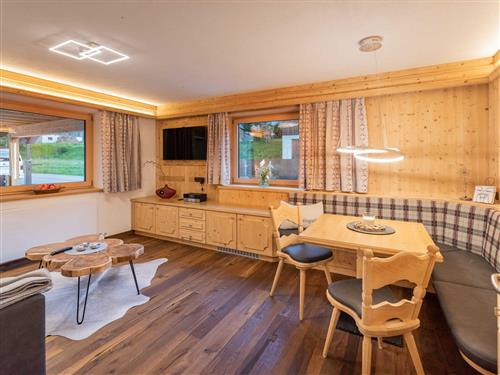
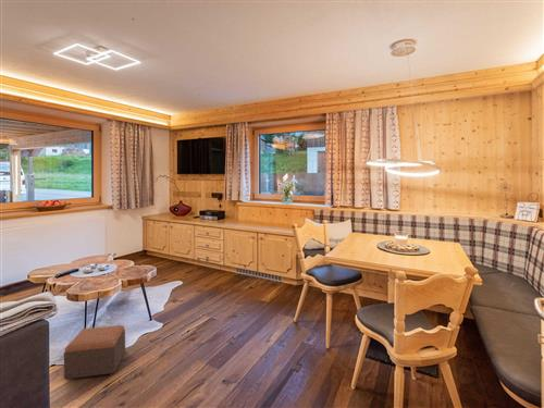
+ footstool [63,324,126,381]
